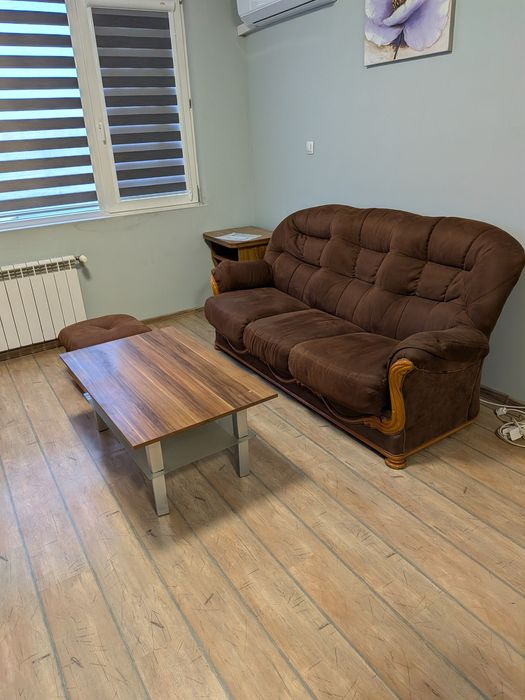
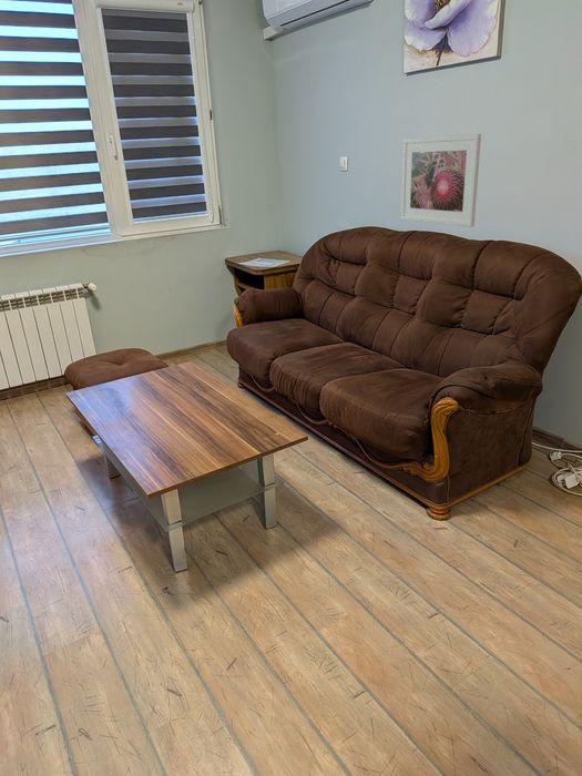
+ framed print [400,133,482,228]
